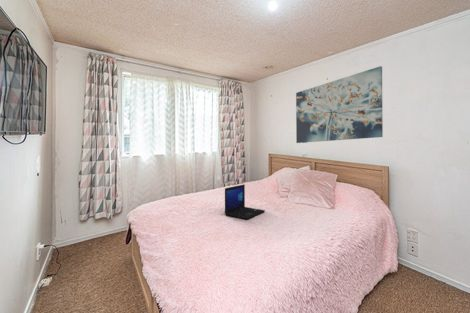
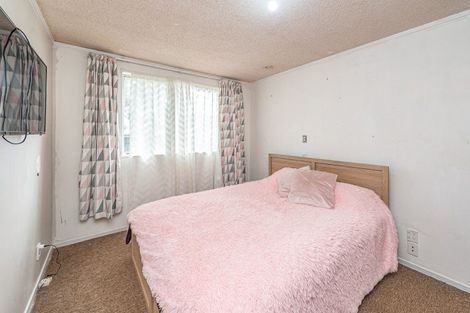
- wall art [295,65,384,144]
- laptop [224,183,266,220]
